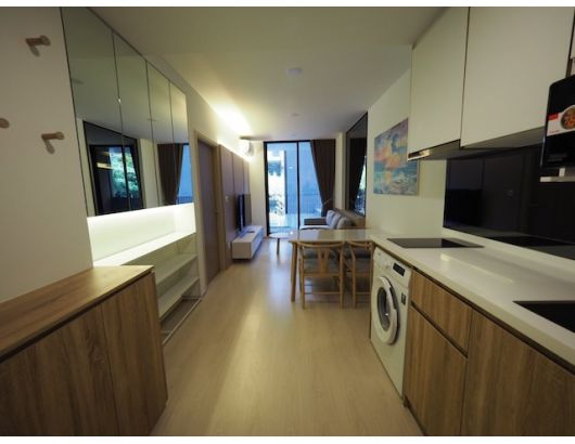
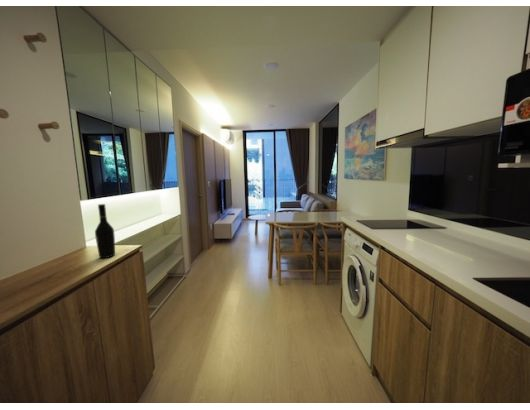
+ wine bottle [94,203,116,259]
